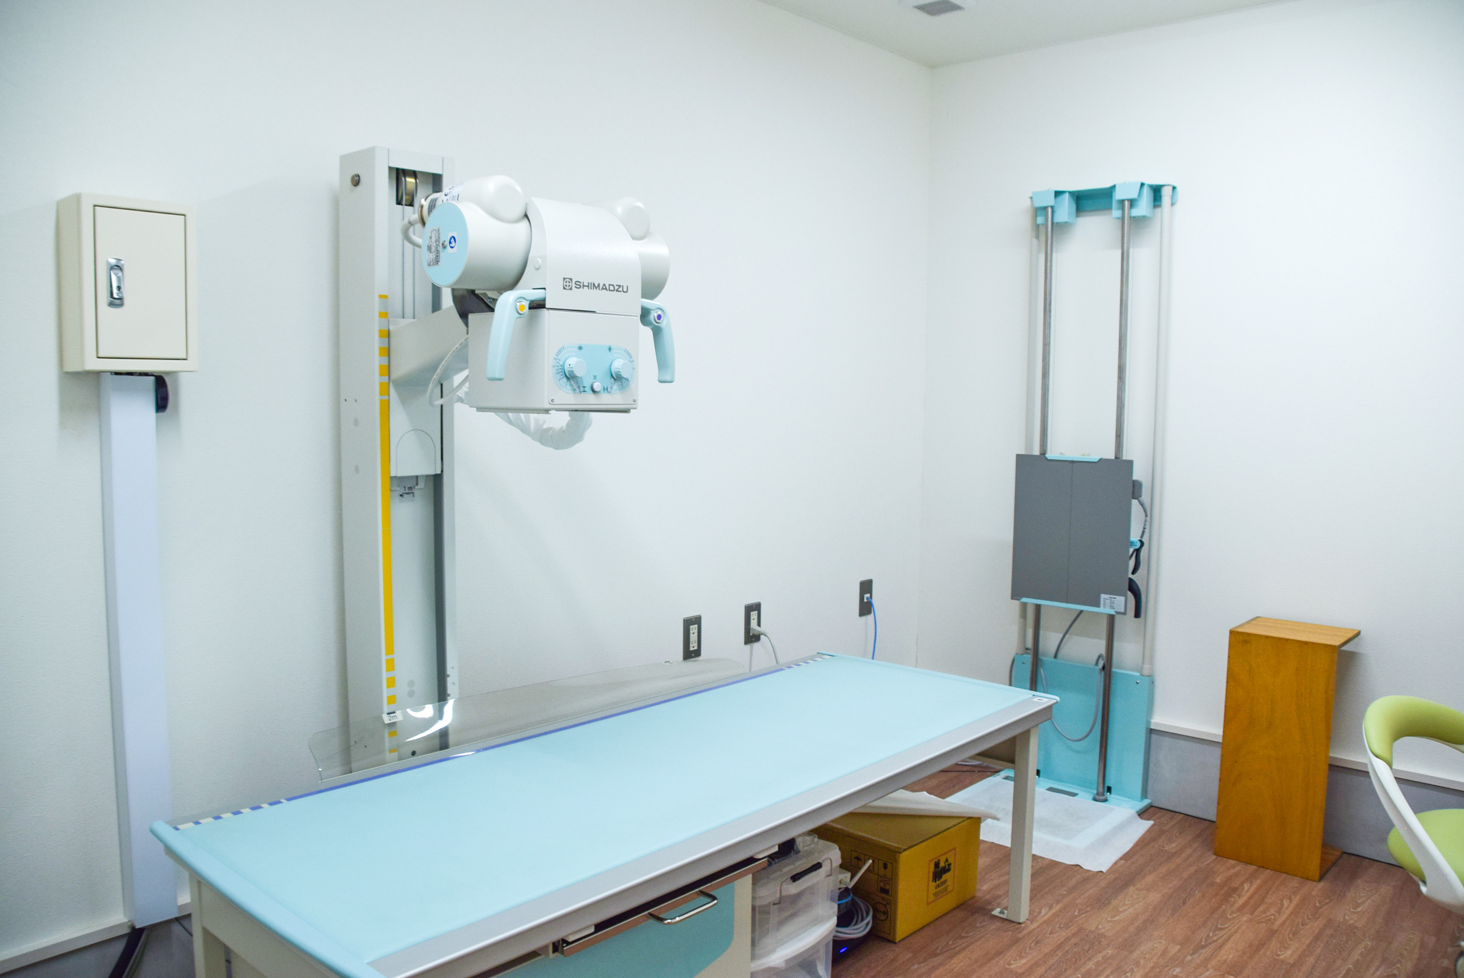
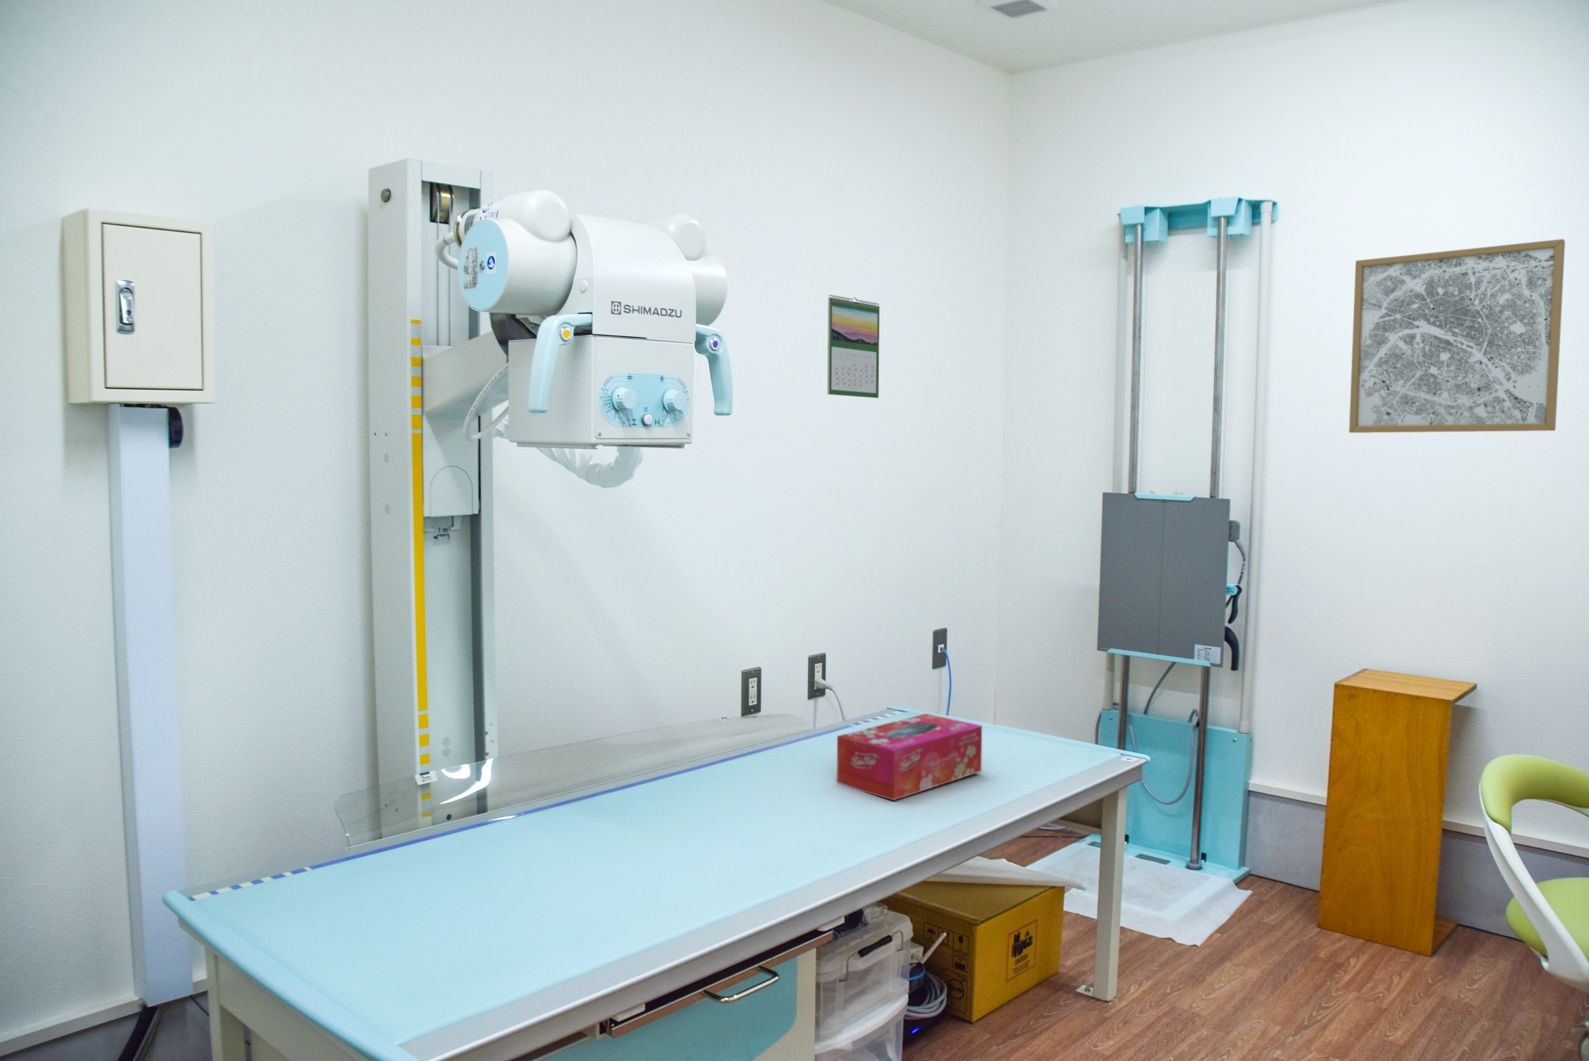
+ tissue box [837,713,982,800]
+ wall art [1348,238,1565,433]
+ calendar [827,295,880,398]
